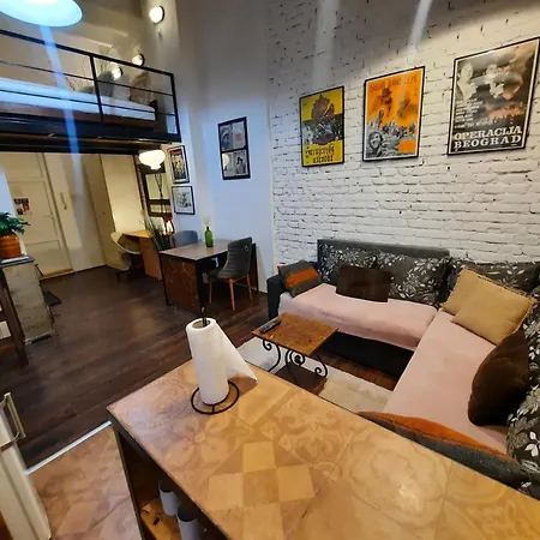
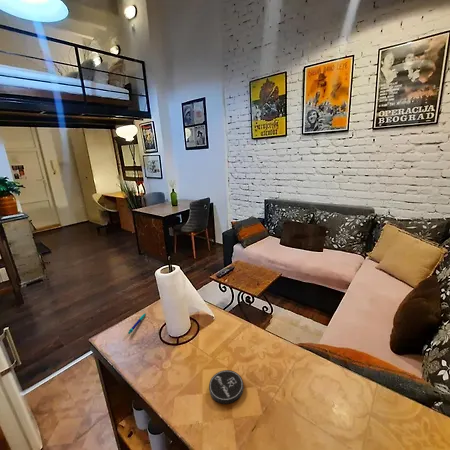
+ pen [127,312,147,335]
+ coaster [208,369,244,405]
